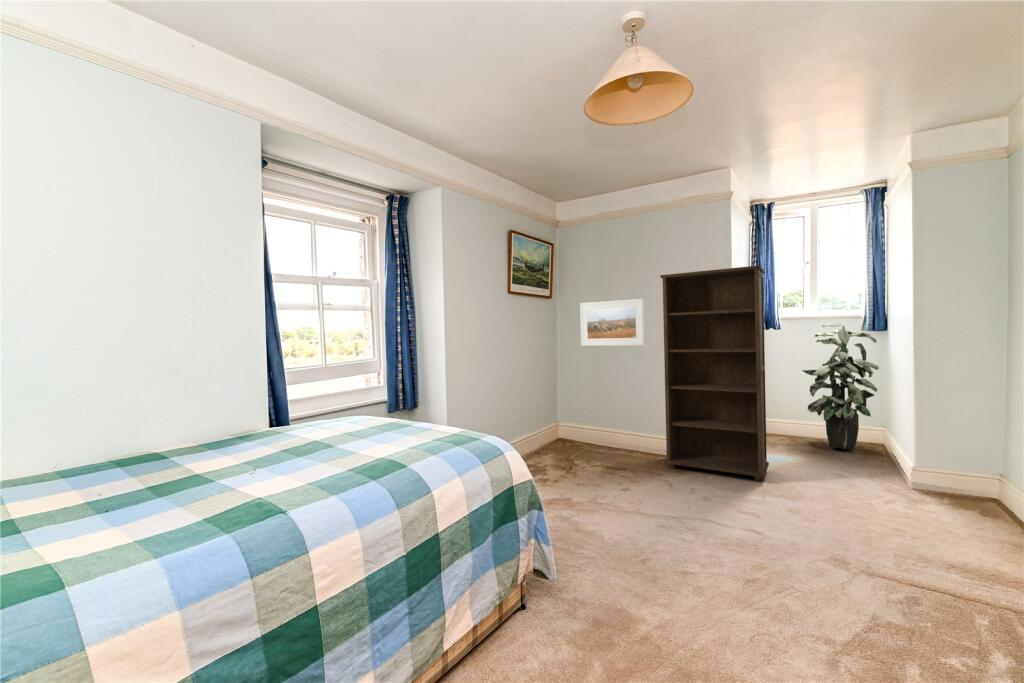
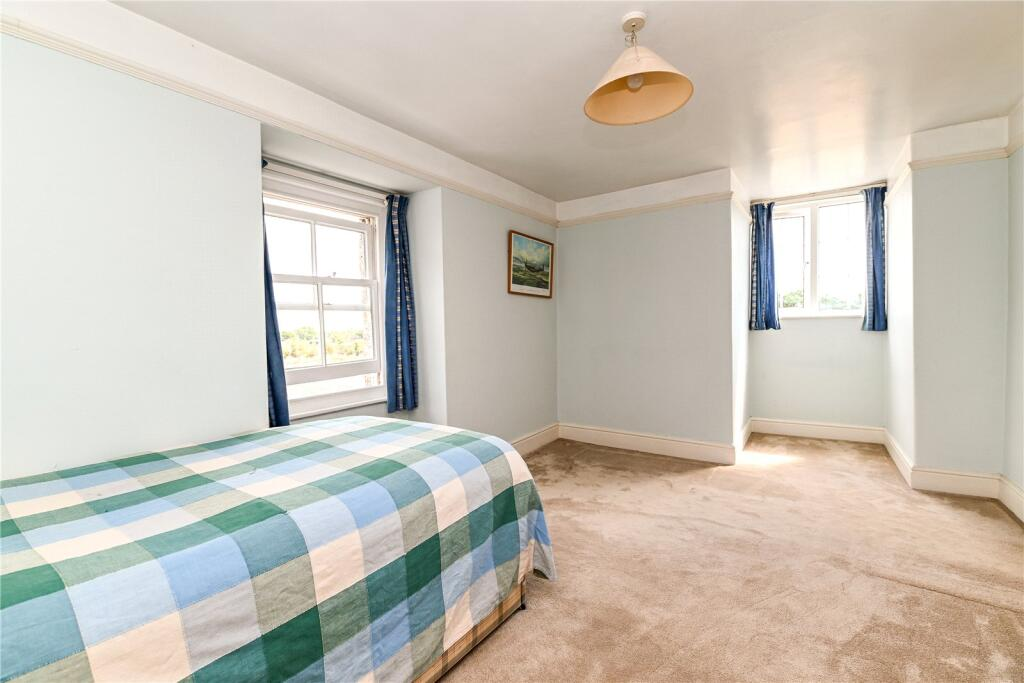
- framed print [579,298,645,347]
- indoor plant [802,322,880,450]
- bookcase [659,264,770,482]
